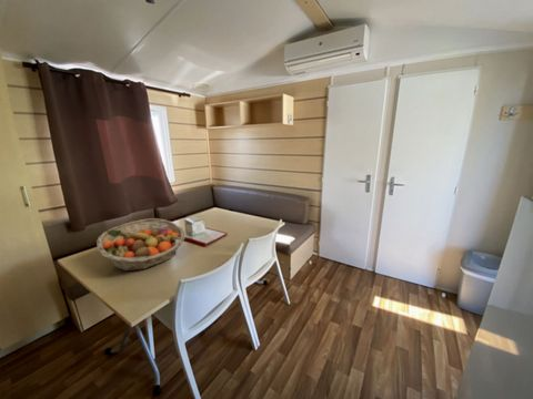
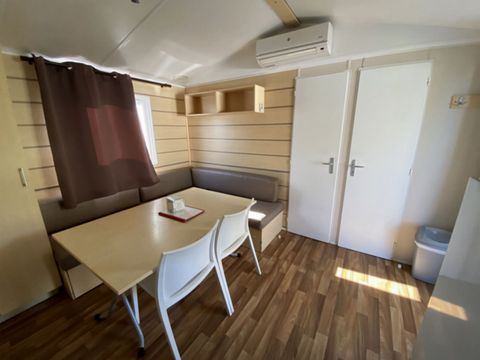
- fruit basket [95,217,187,272]
